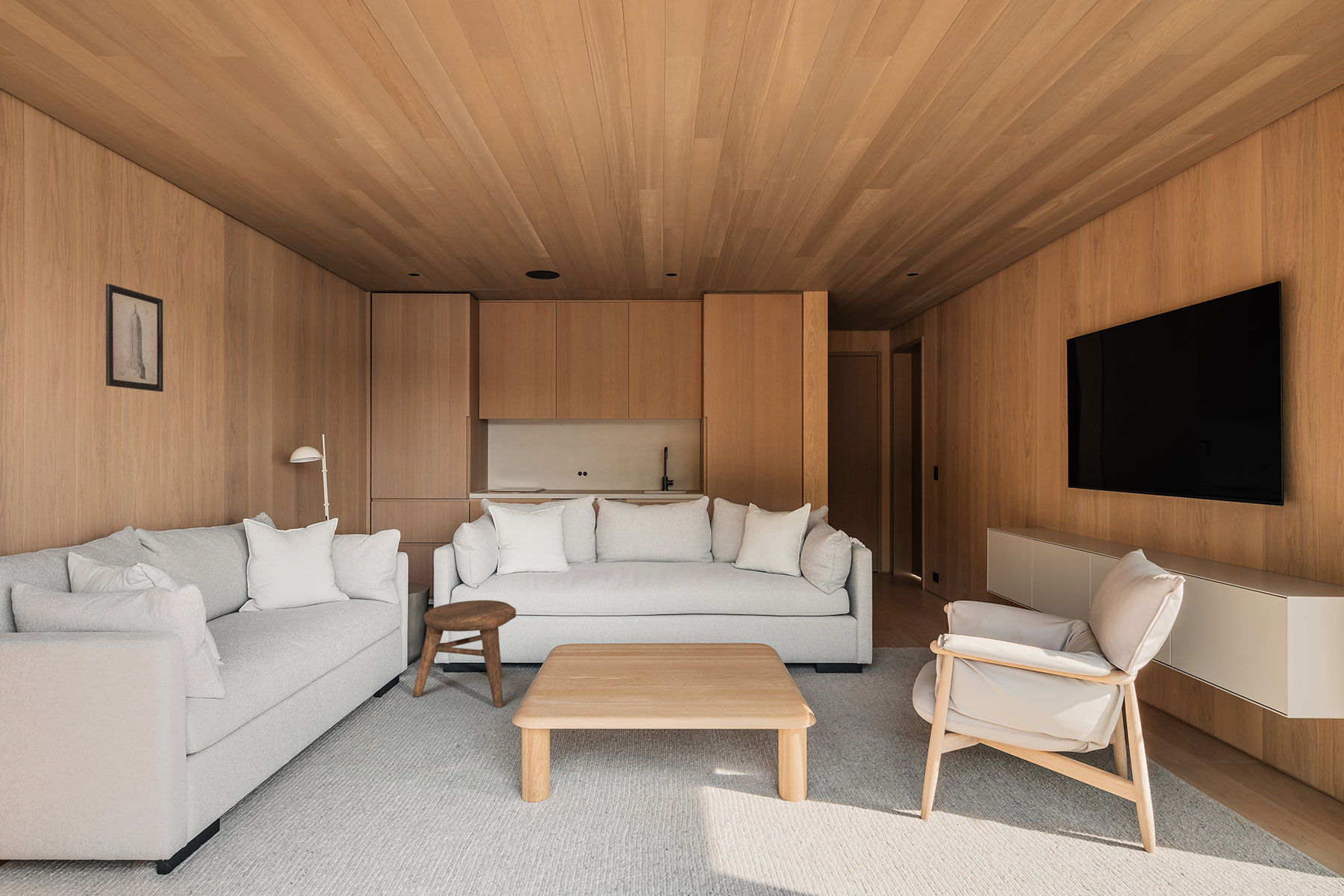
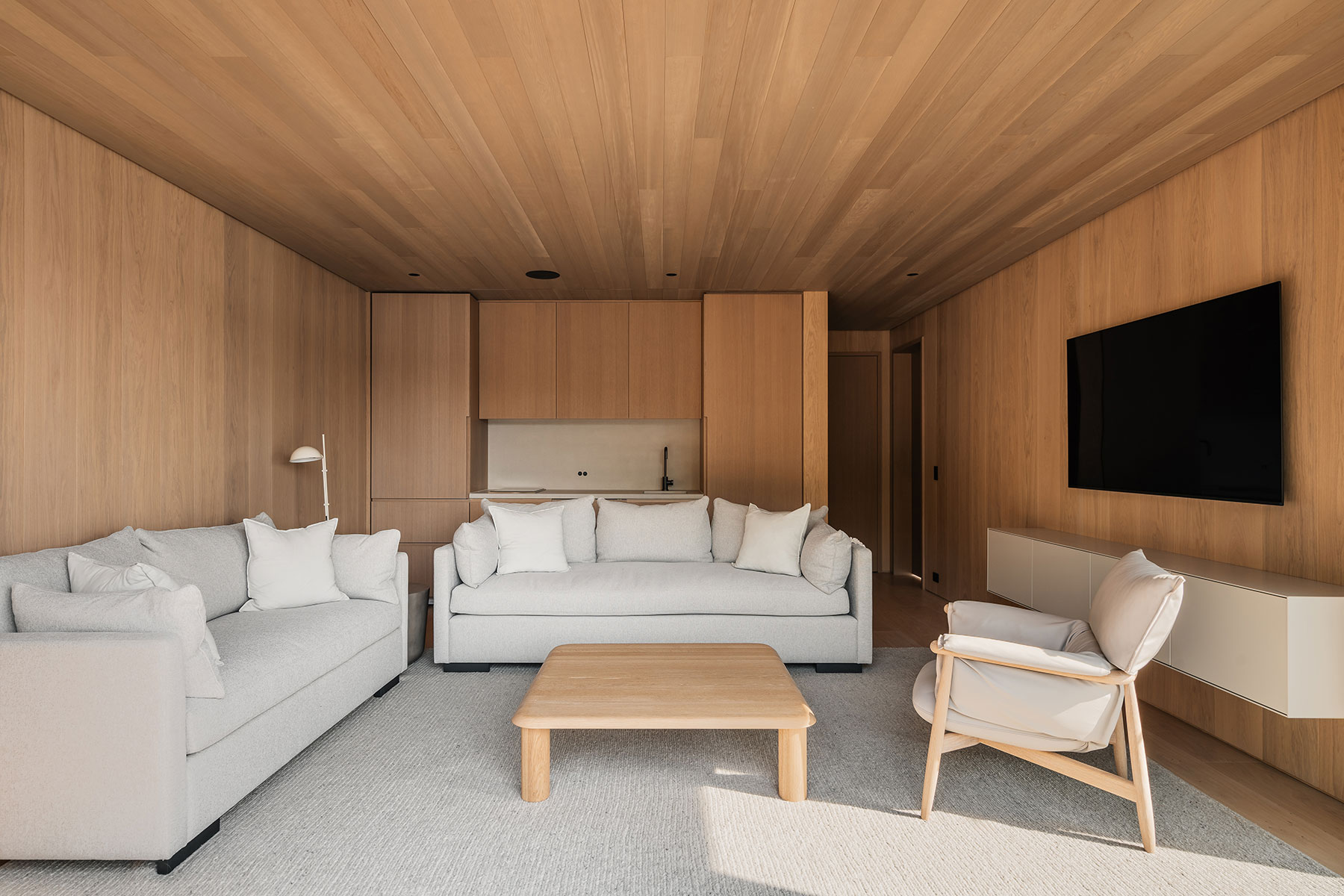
- stool [412,600,517,709]
- wall art [105,283,164,393]
